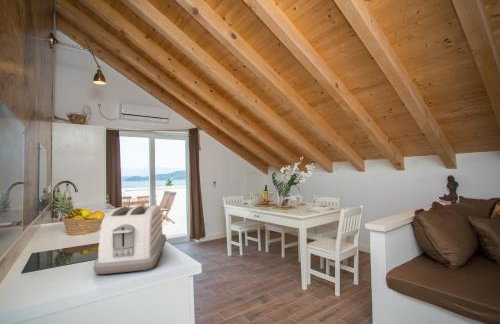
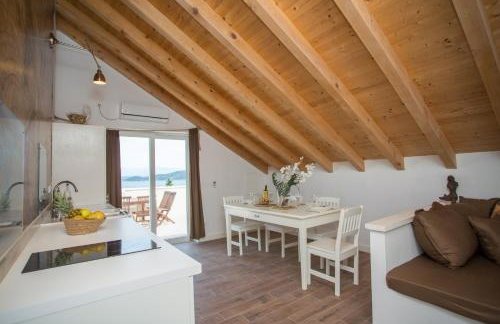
- toaster [93,204,167,275]
